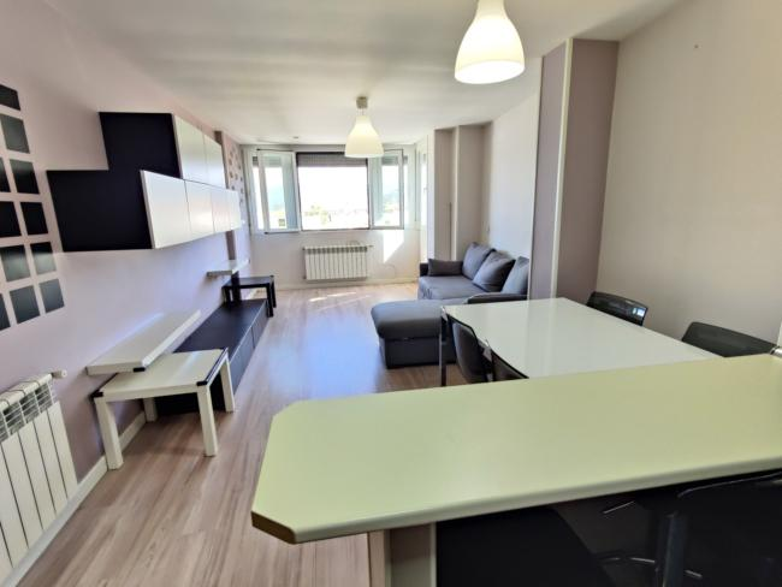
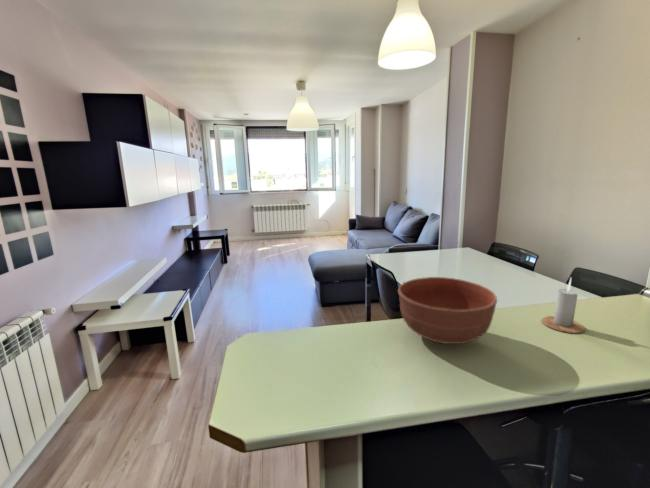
+ bowl [397,276,498,345]
+ candle [541,277,586,334]
